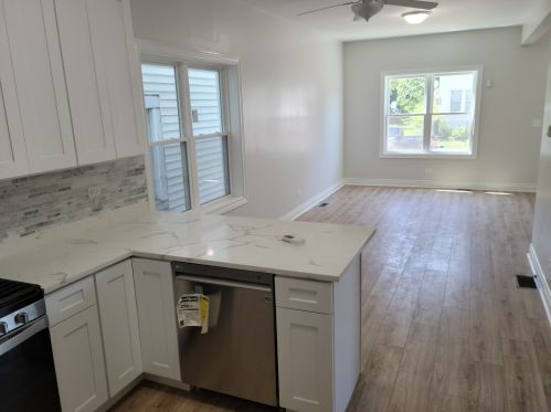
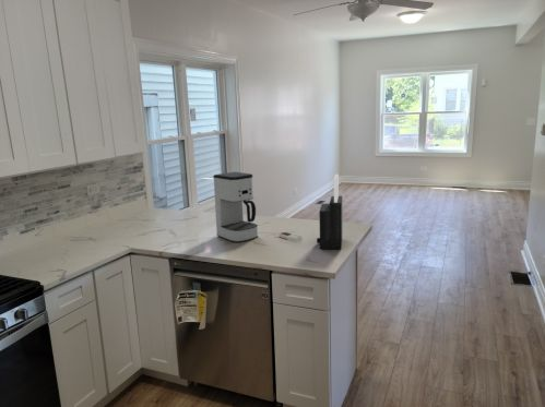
+ knife block [316,173,343,251]
+ coffee maker [212,171,259,243]
